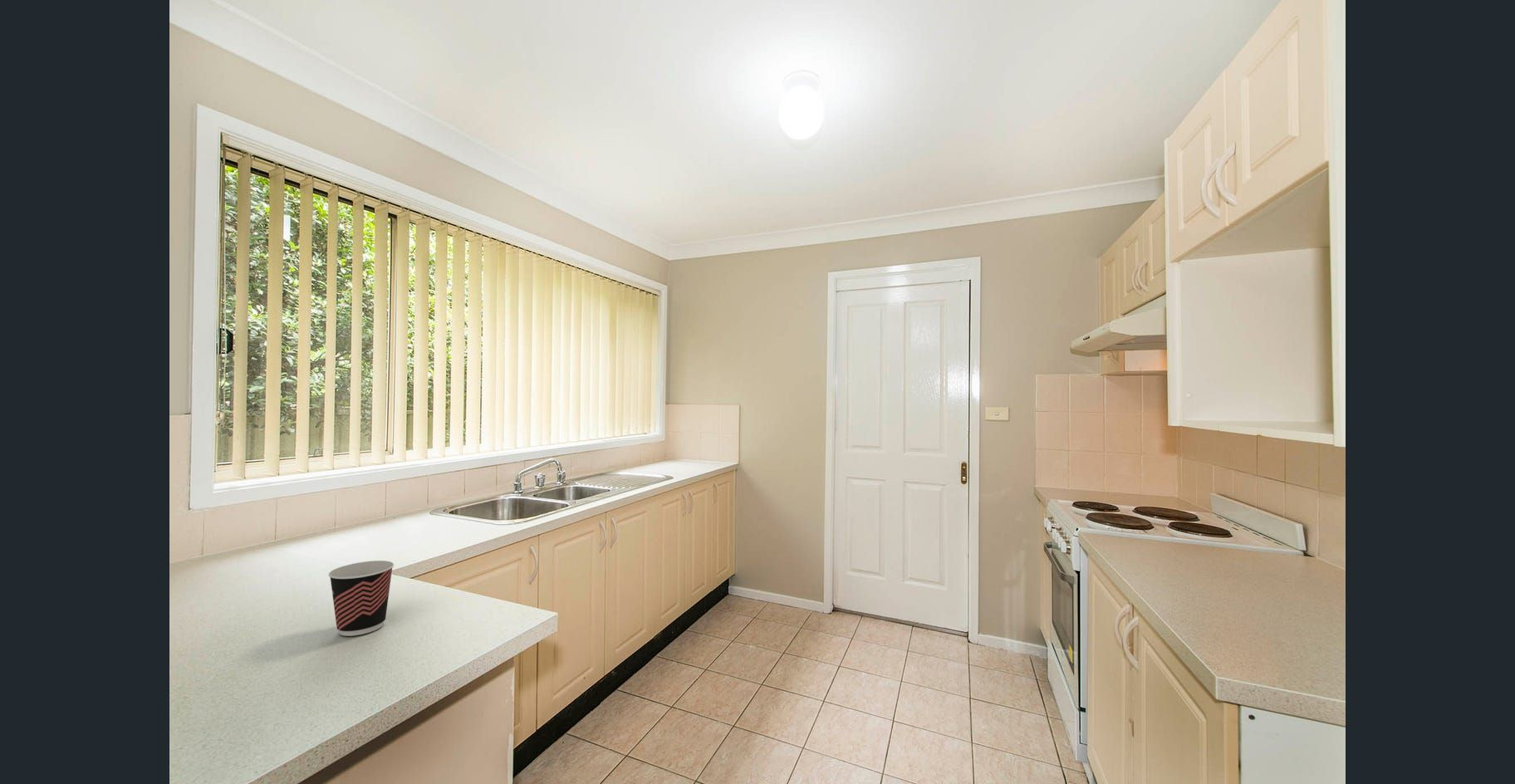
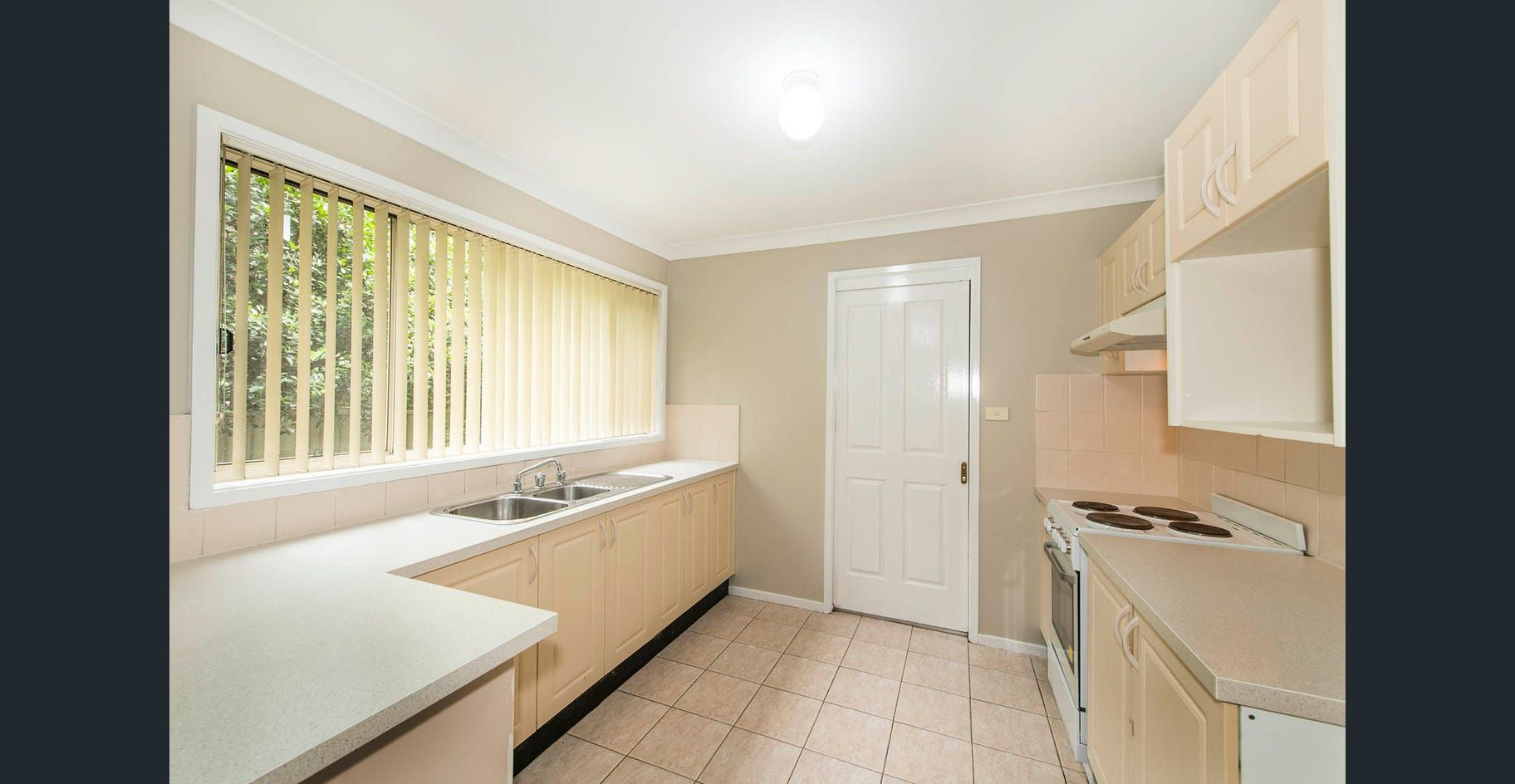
- cup [327,560,395,637]
